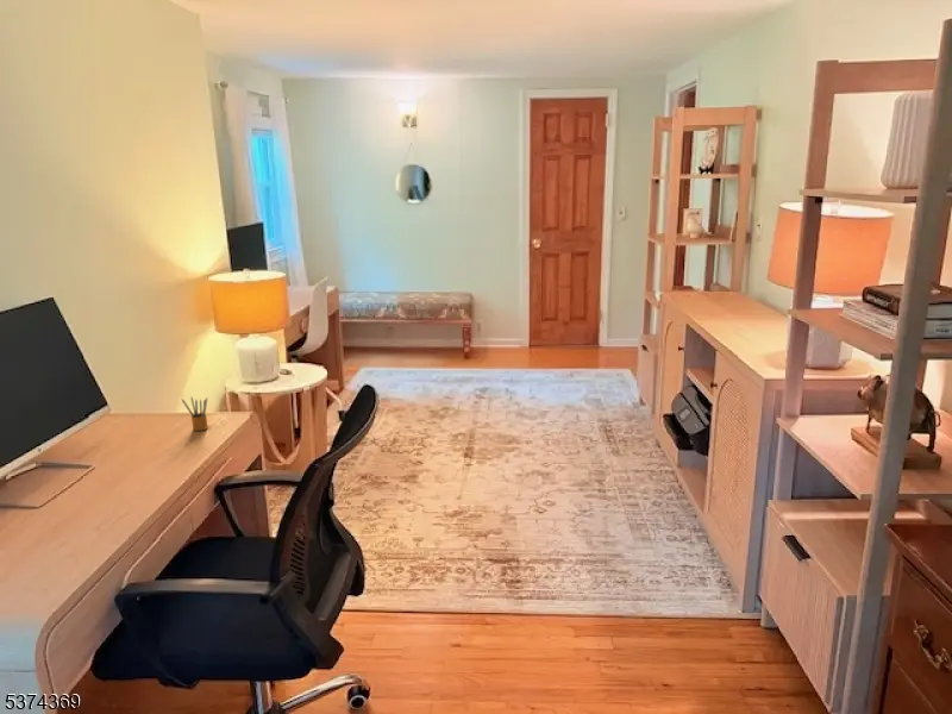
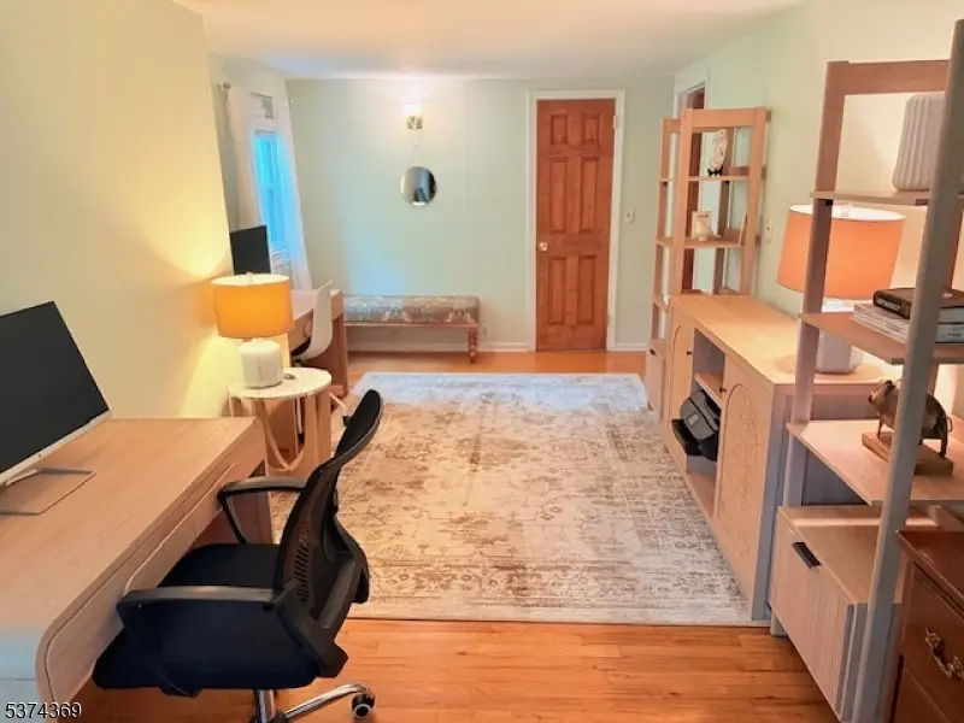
- pencil box [181,396,208,432]
